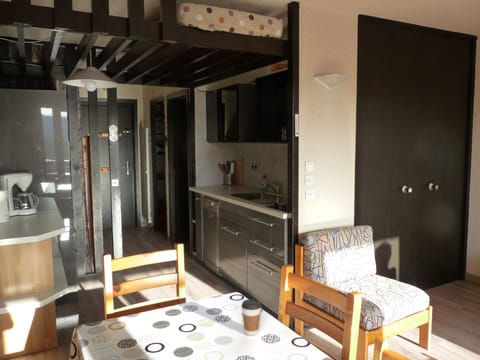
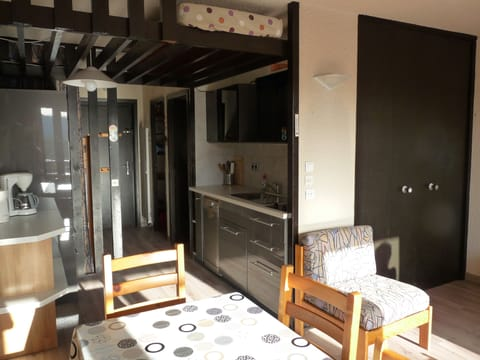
- coffee cup [240,298,262,337]
